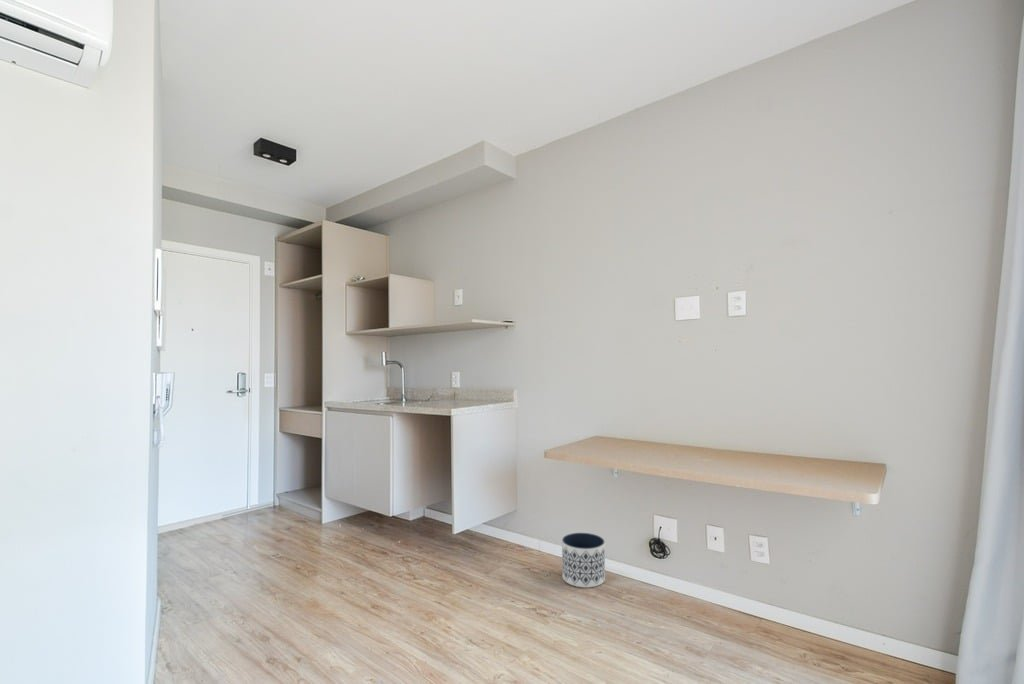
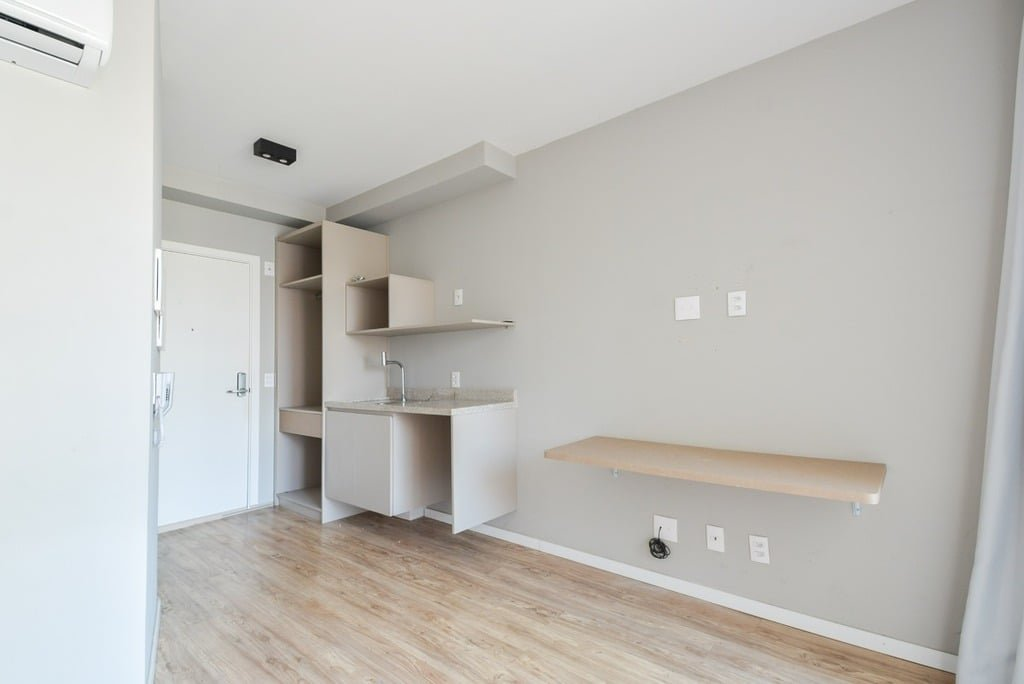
- planter [561,532,606,589]
